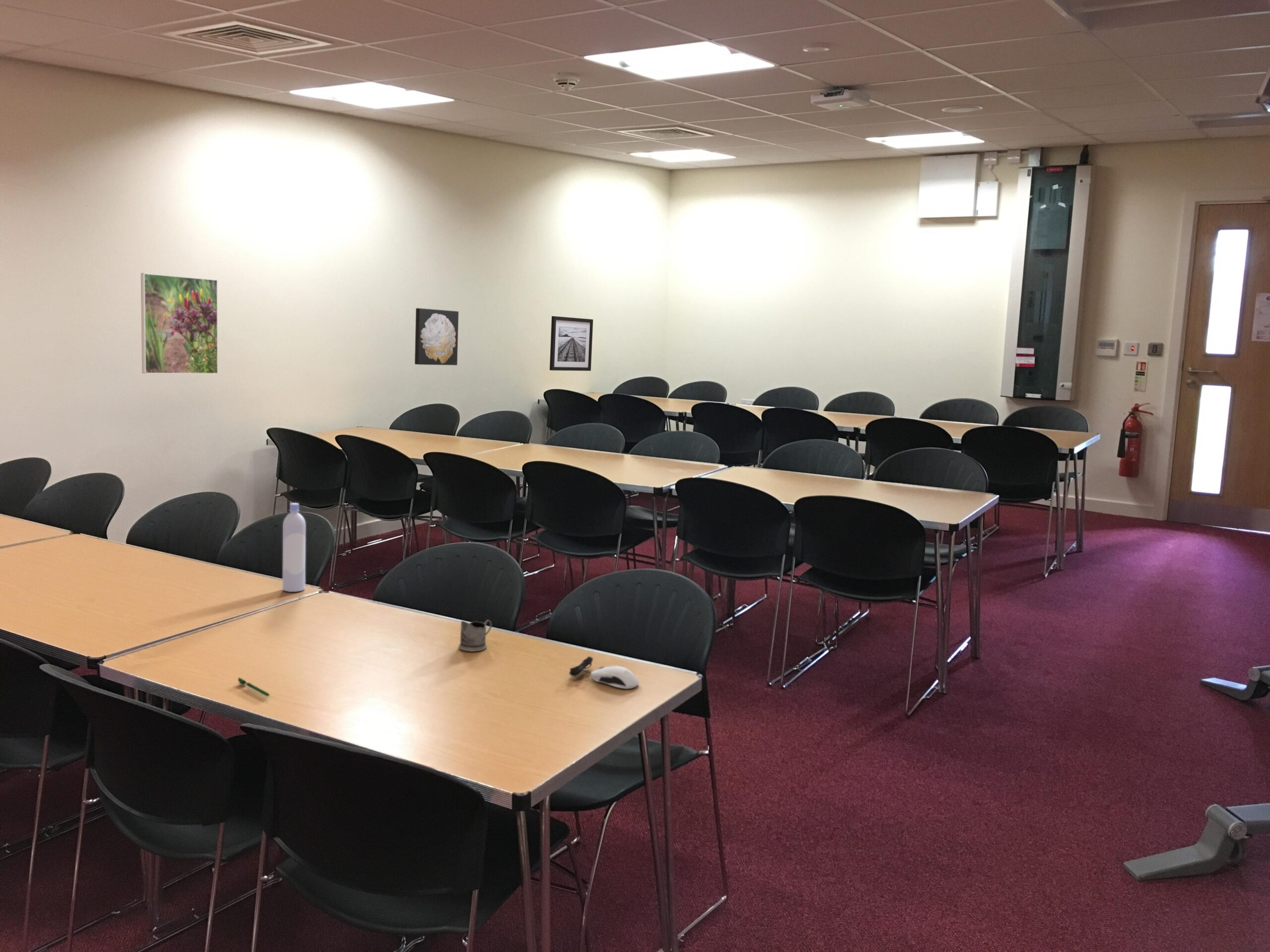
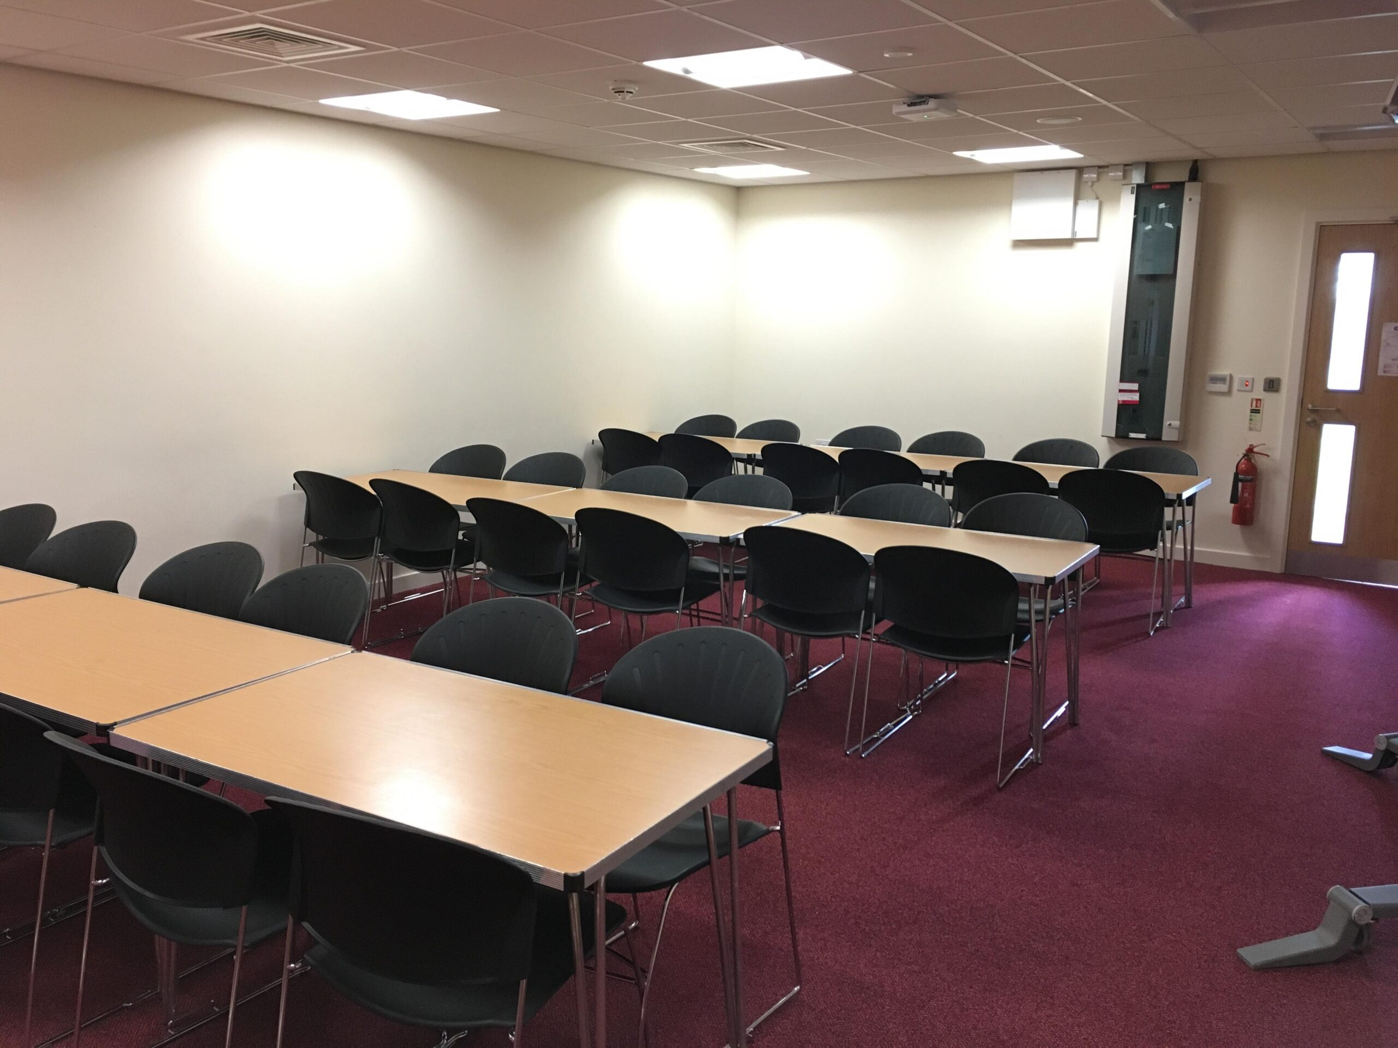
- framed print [140,273,218,374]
- bottle [282,502,306,593]
- wall art [549,316,594,371]
- computer mouse [568,656,639,689]
- pen [238,677,270,697]
- tea glass holder [458,619,492,652]
- wall art [414,307,459,366]
